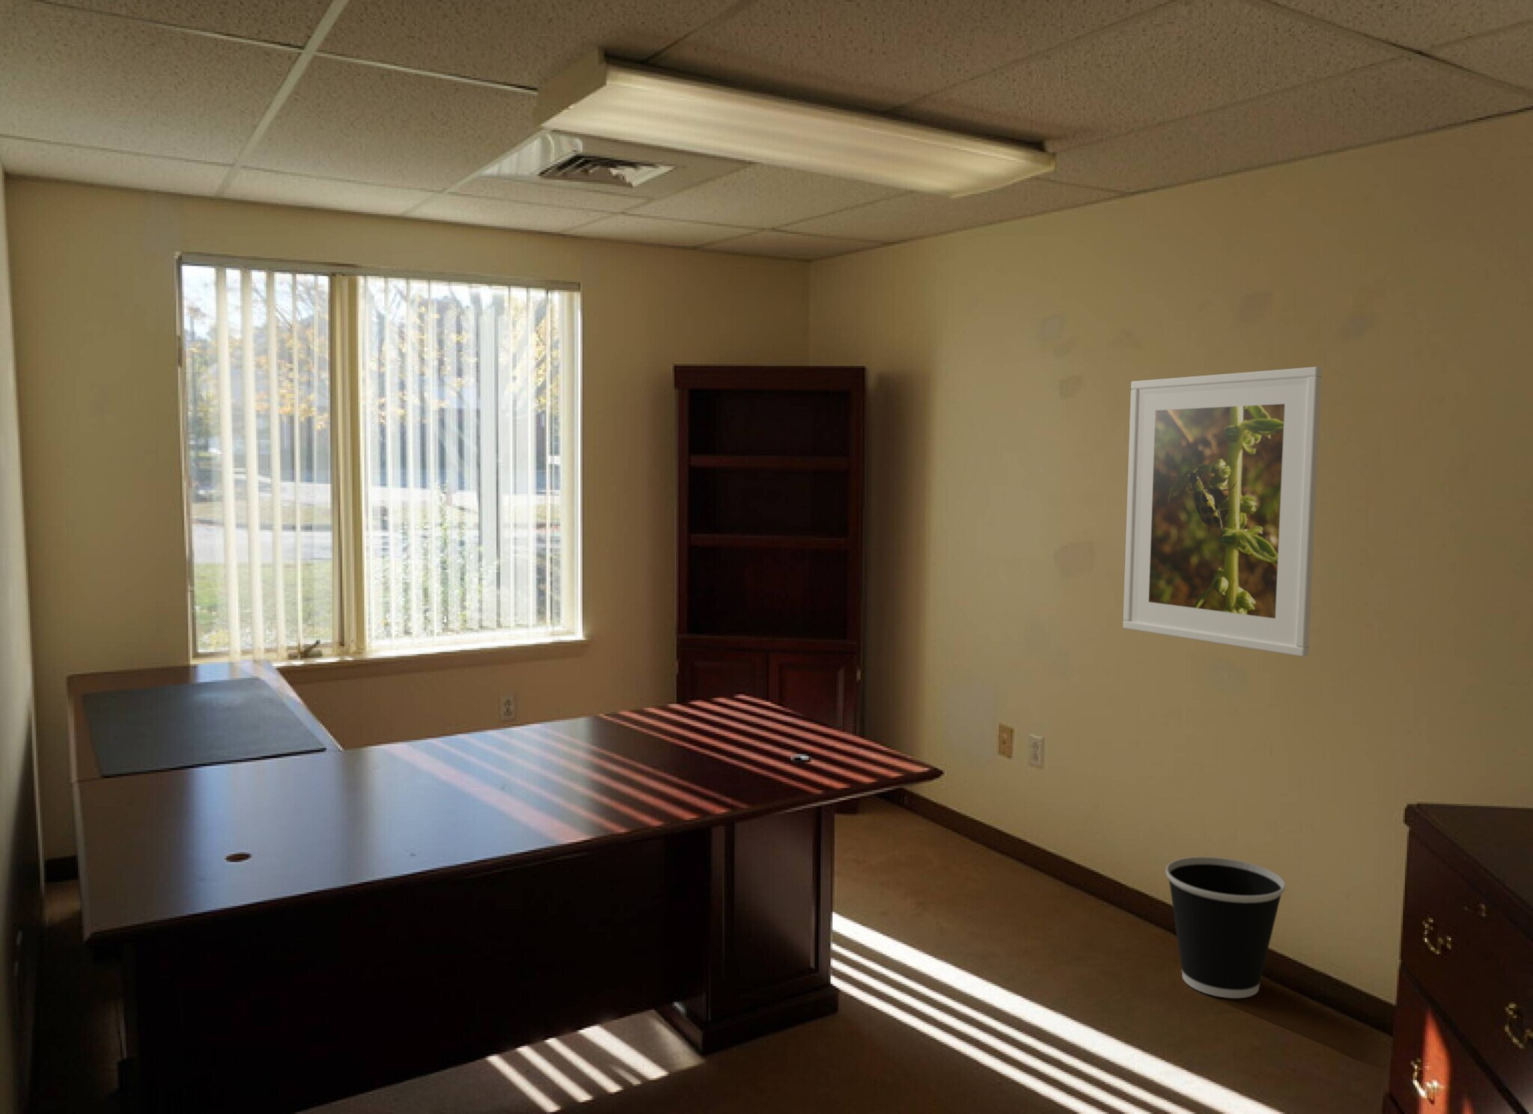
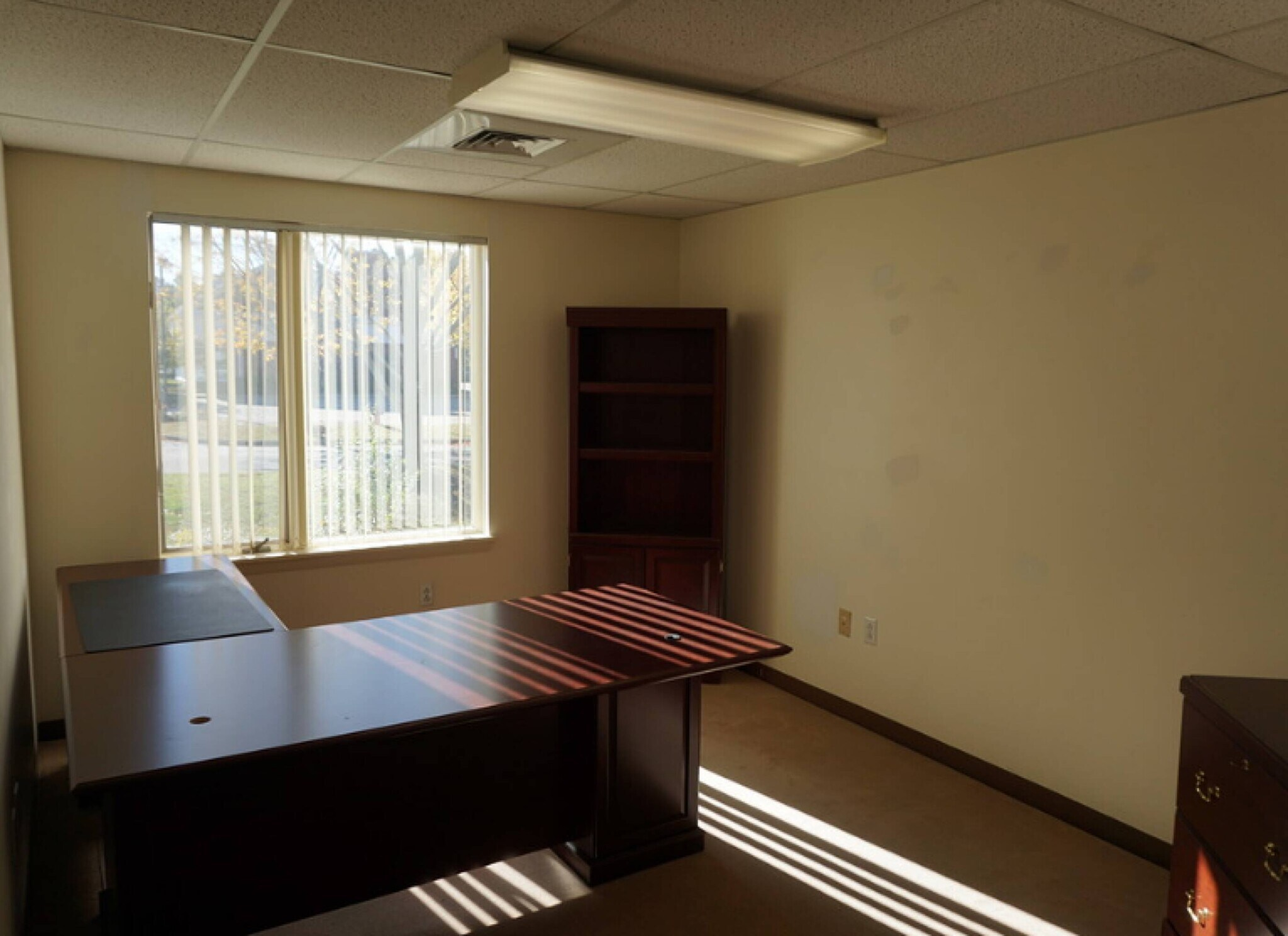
- wastebasket [1165,856,1285,999]
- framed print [1122,365,1322,658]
